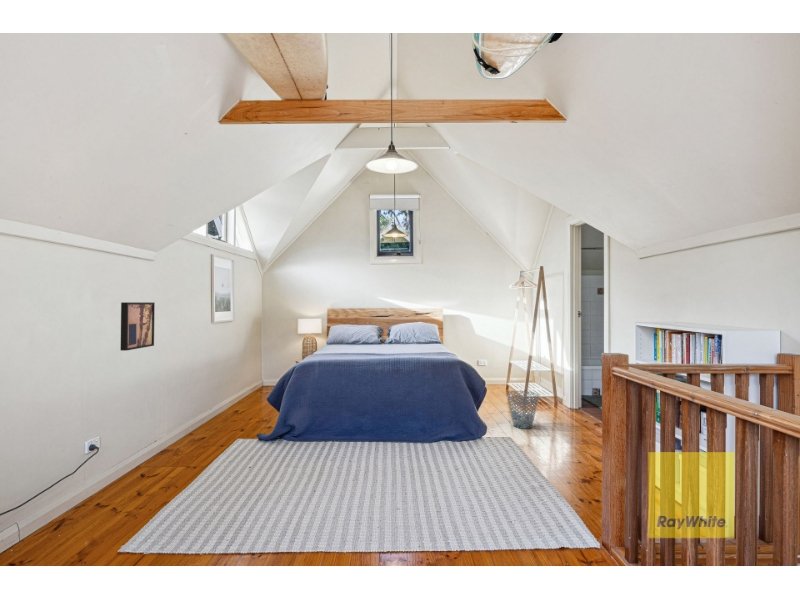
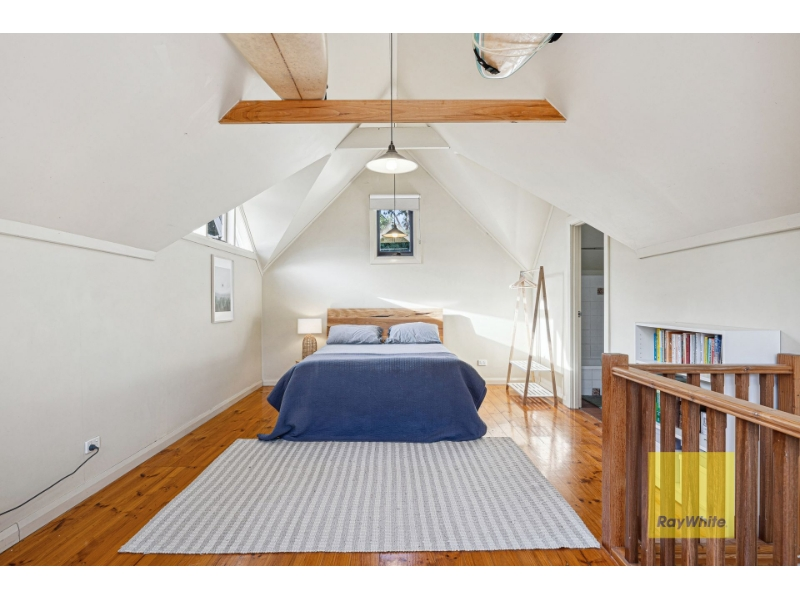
- waste basket [505,390,540,430]
- wall art [120,301,156,352]
